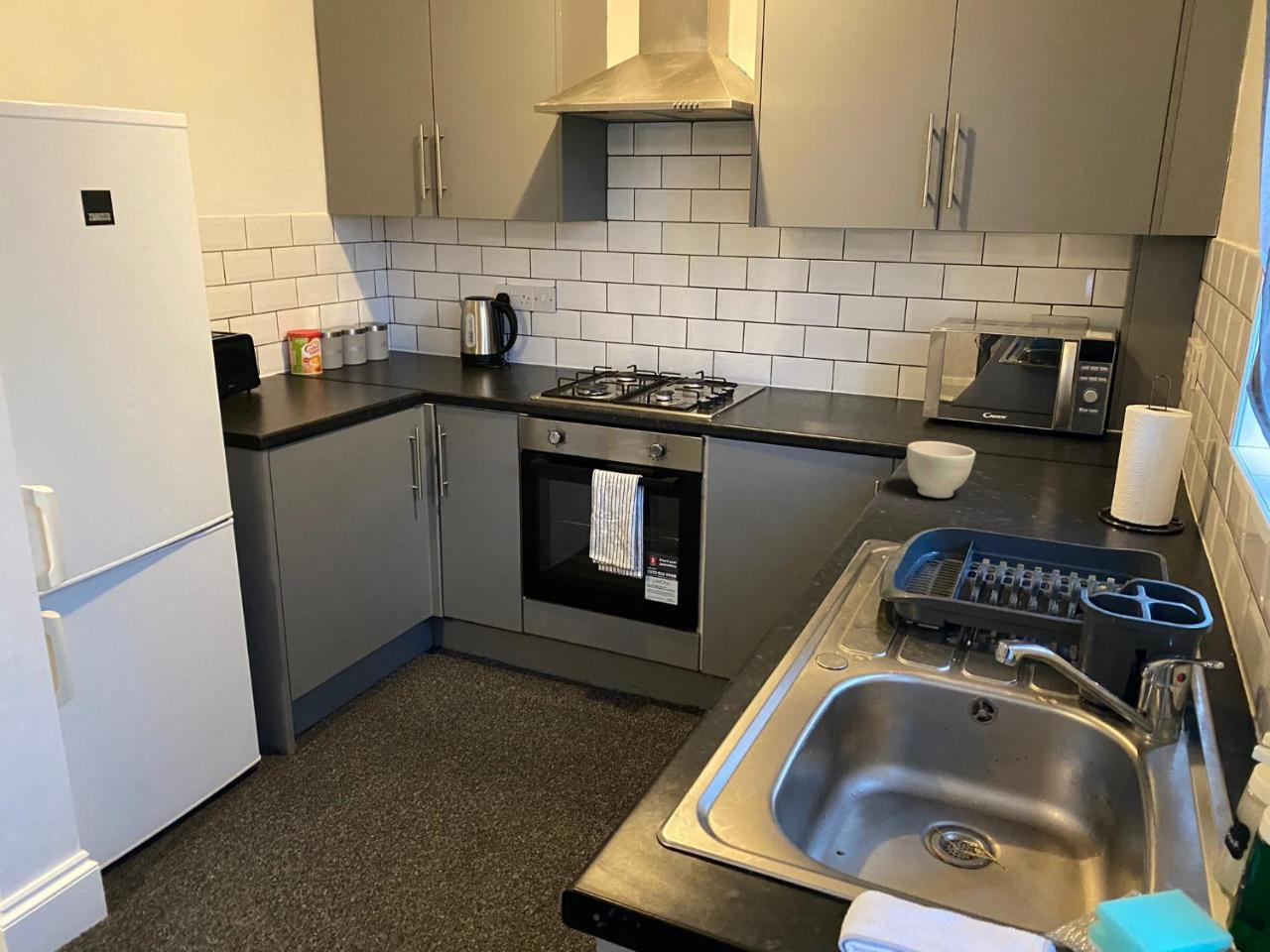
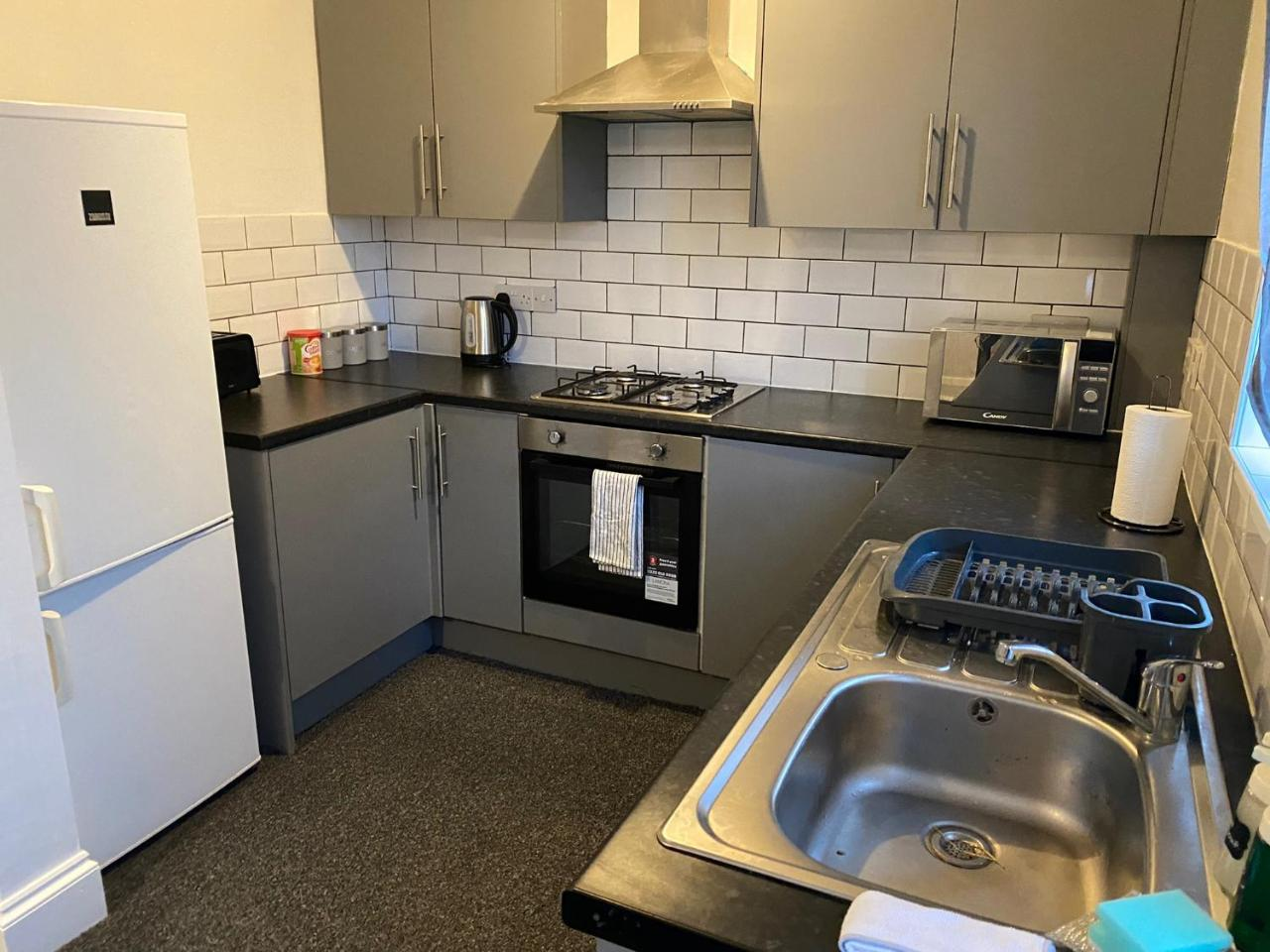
- bowl [906,440,976,499]
